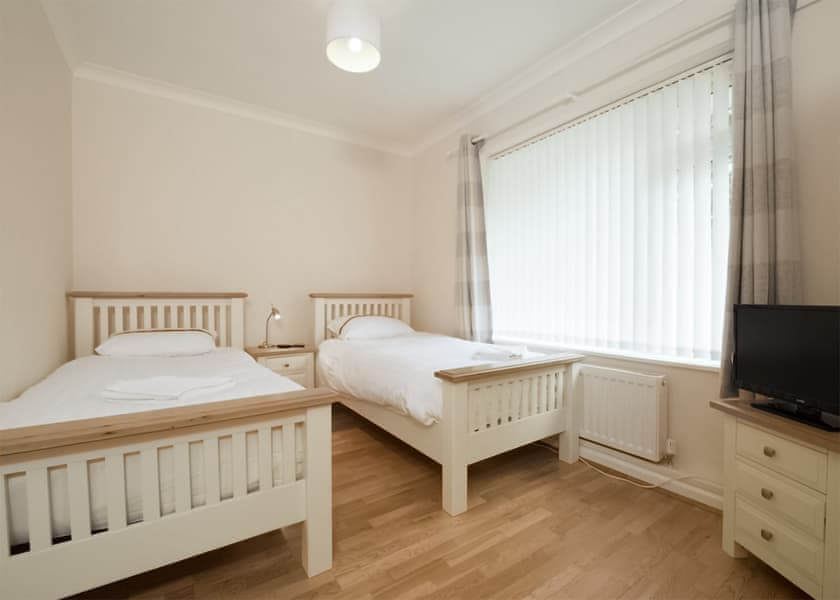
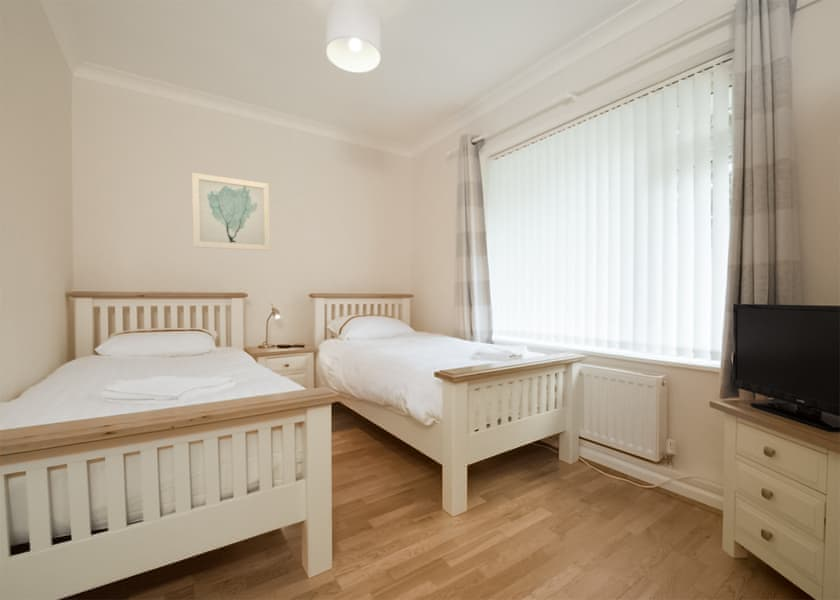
+ wall art [191,172,271,252]
